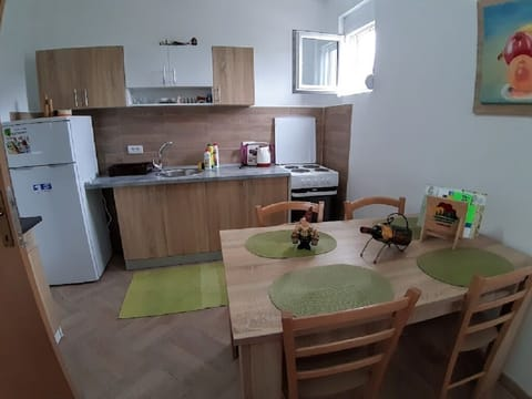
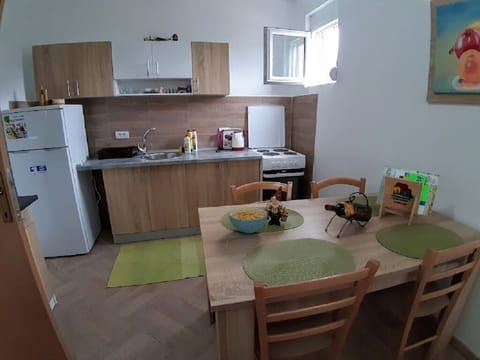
+ cereal bowl [228,206,268,234]
